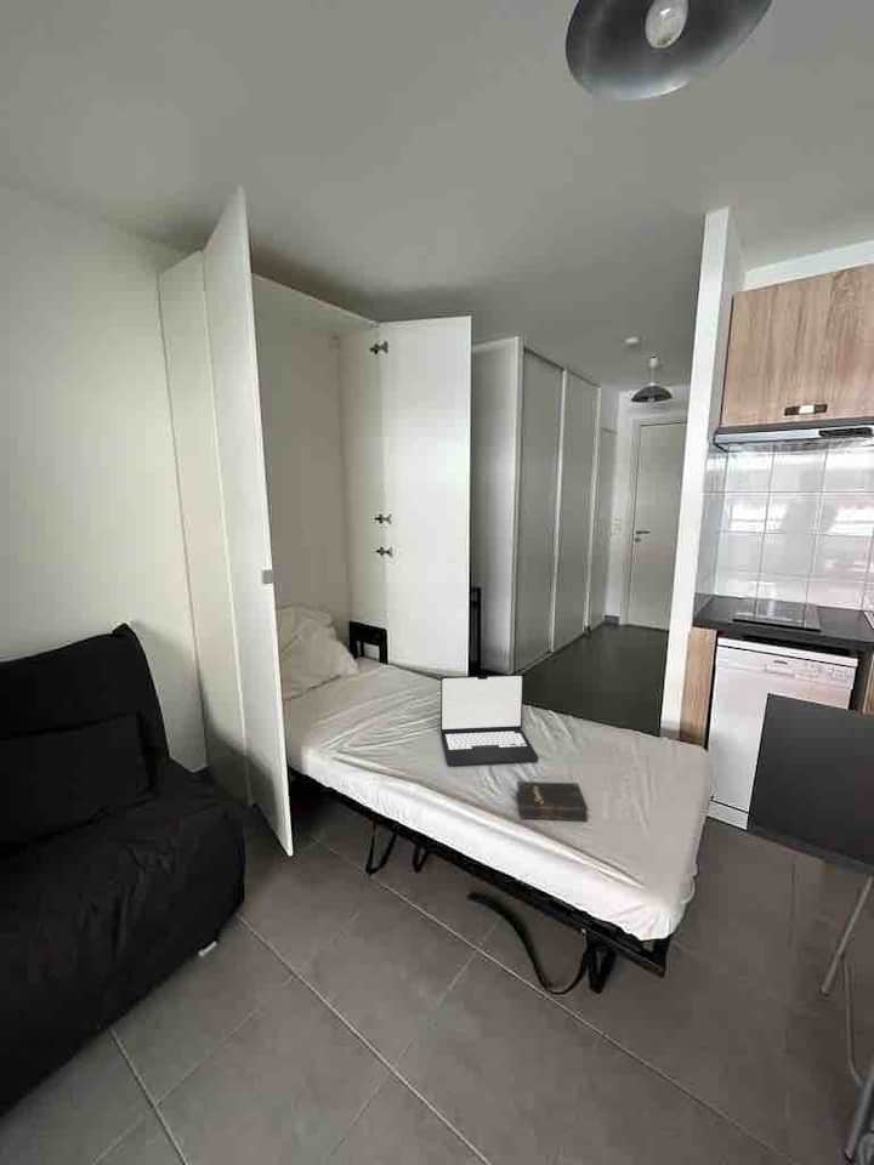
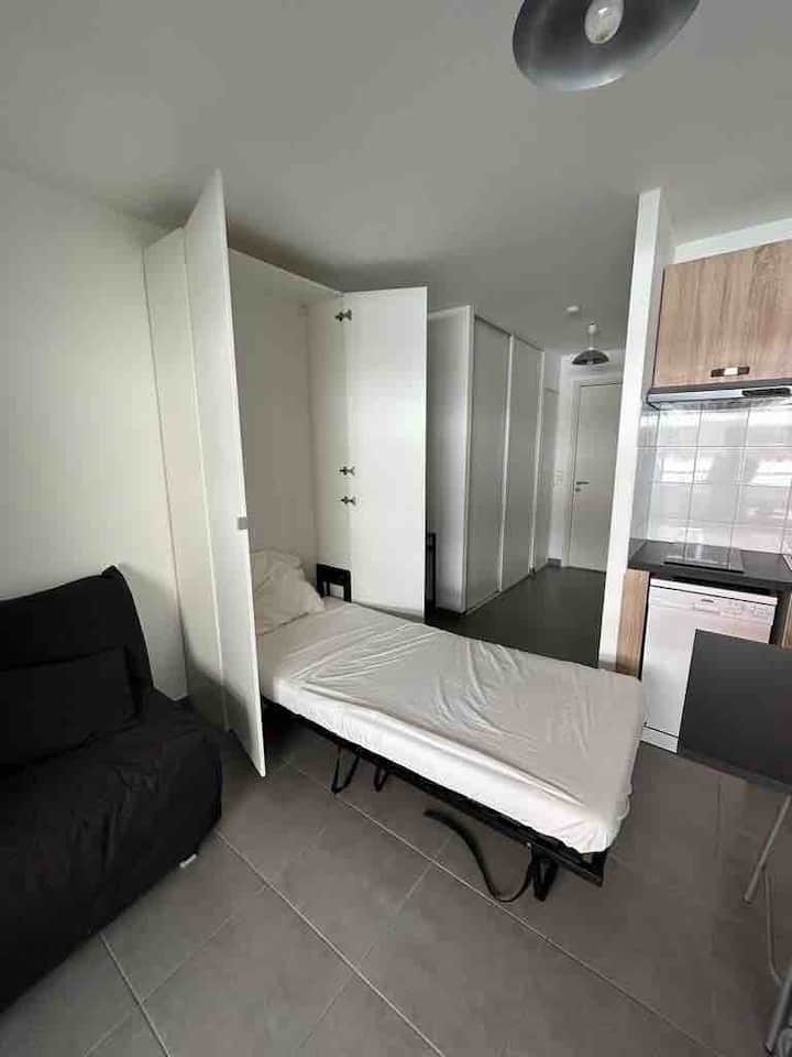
- hardback book [516,780,589,822]
- laptop [439,674,540,767]
